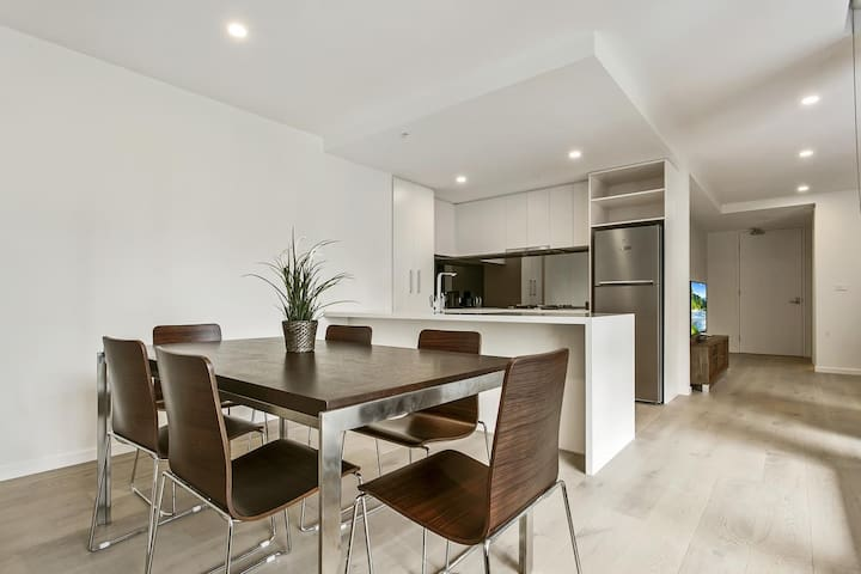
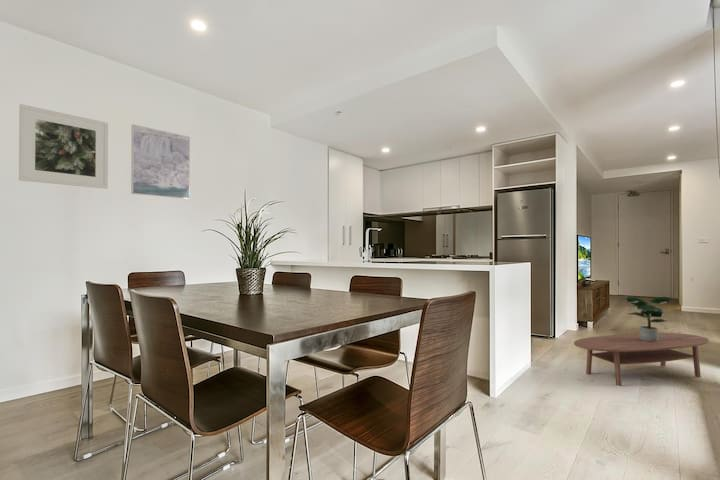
+ coffee table [573,332,710,387]
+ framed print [130,123,191,200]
+ potted plant [624,295,675,342]
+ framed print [18,103,109,190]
